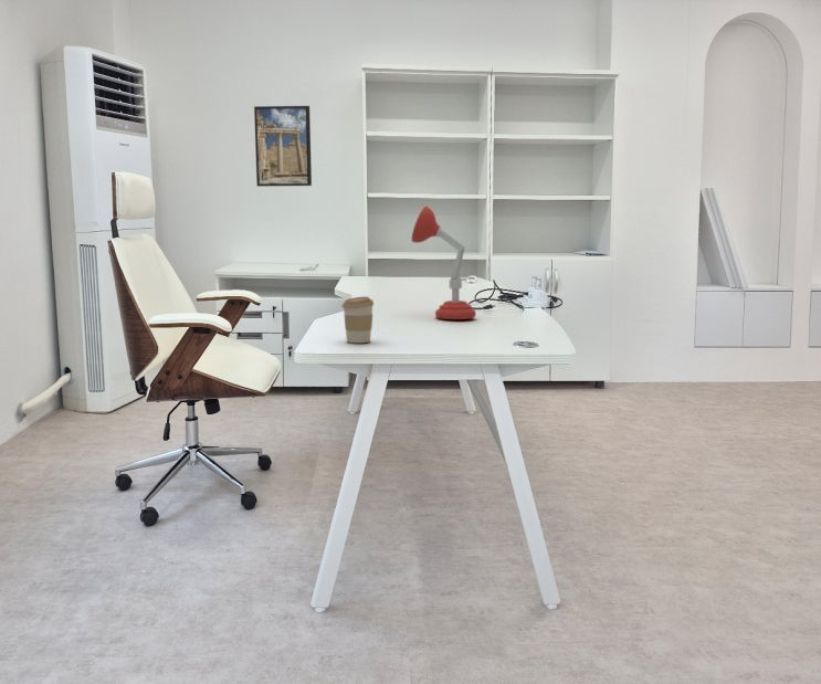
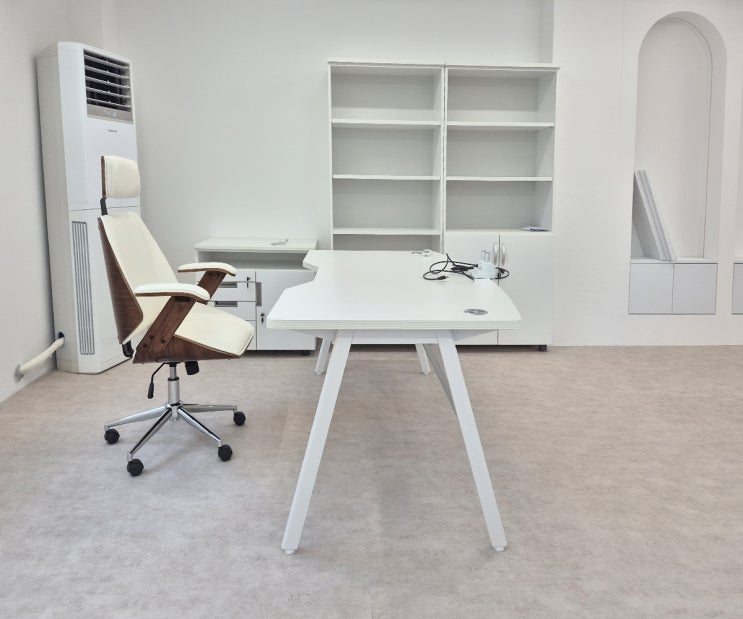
- coffee cup [341,296,375,344]
- desk lamp [411,204,477,320]
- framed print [253,105,313,188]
